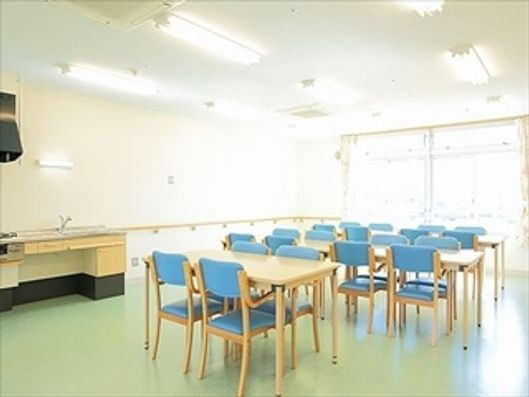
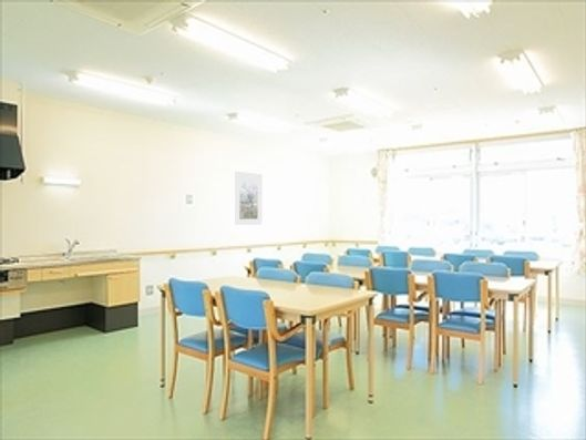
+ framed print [234,170,264,226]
